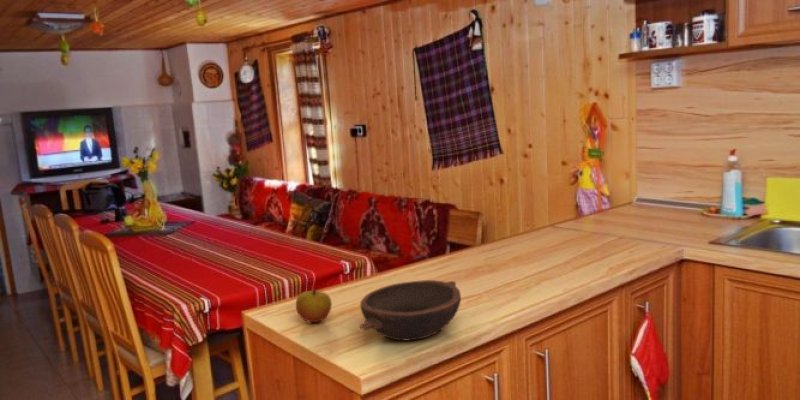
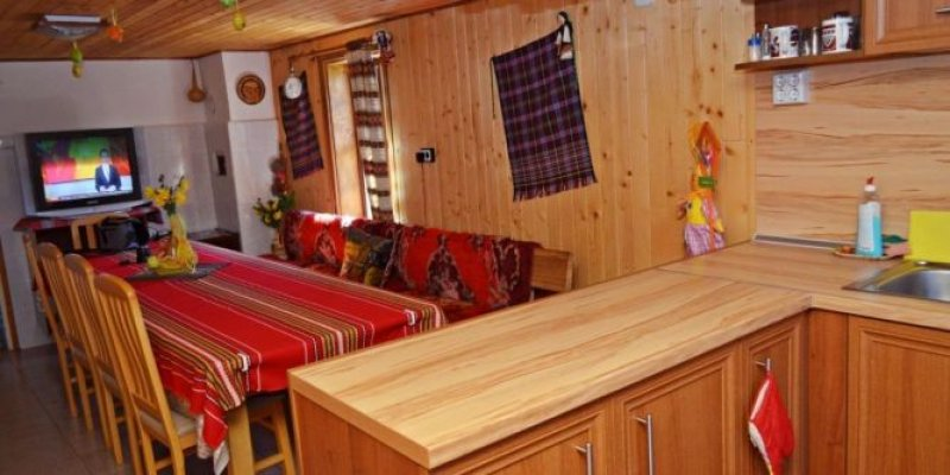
- apple [295,288,333,323]
- bowl [359,279,462,342]
